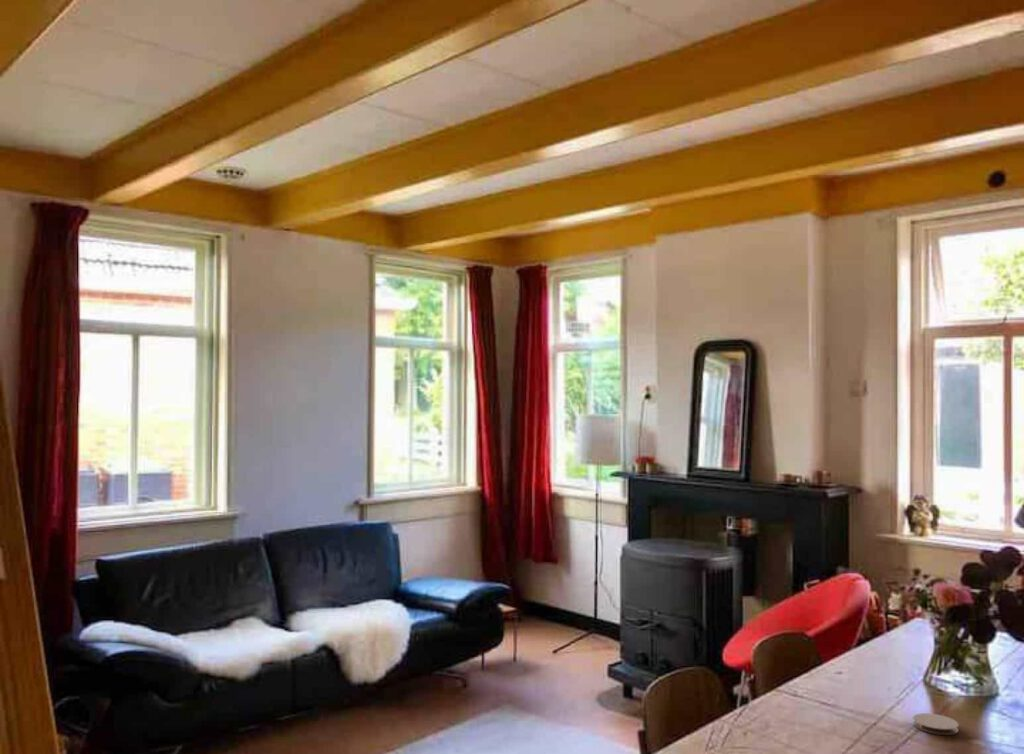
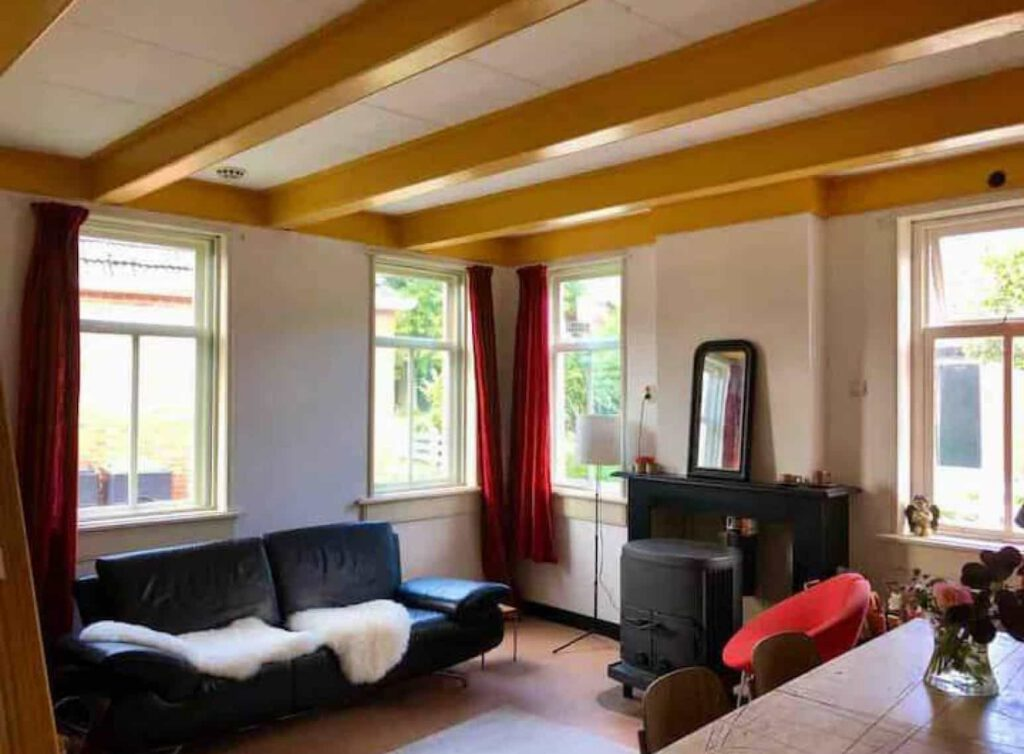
- coaster [912,712,960,736]
